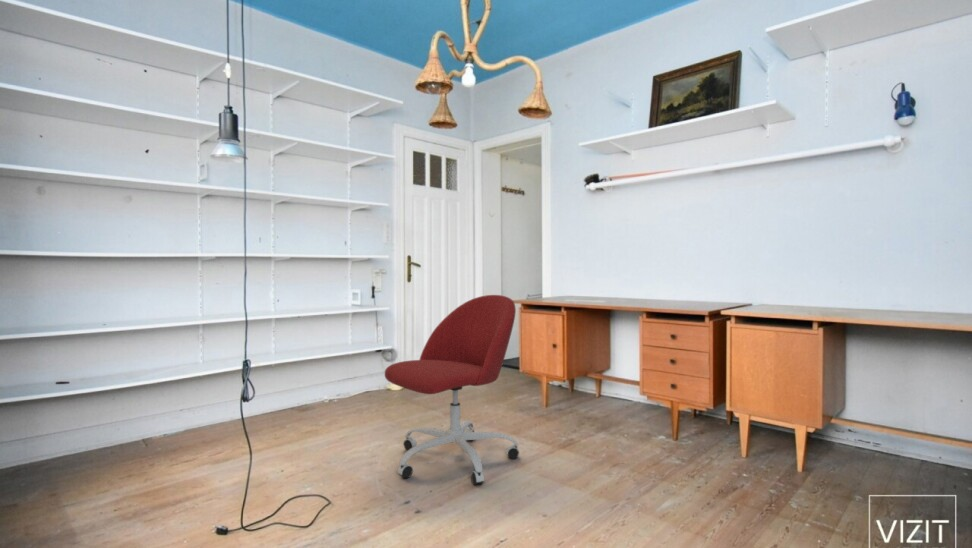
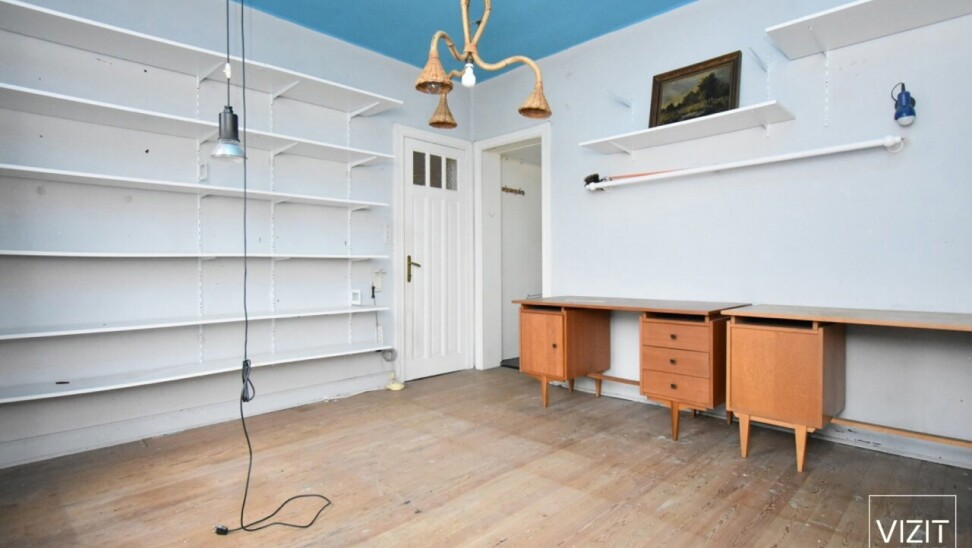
- office chair [384,294,521,486]
